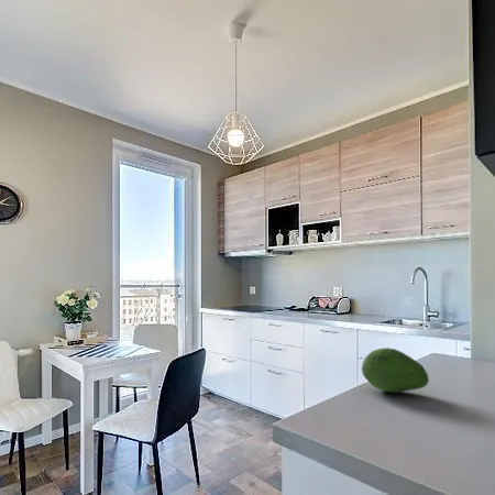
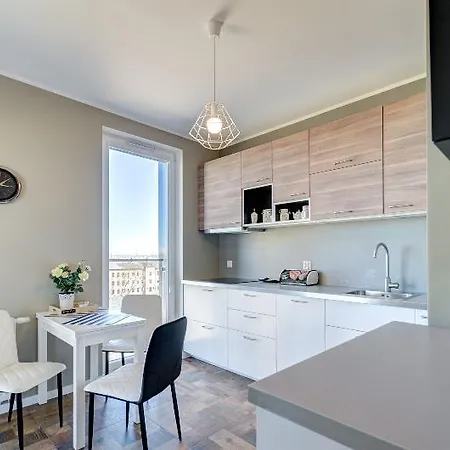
- fruit [361,346,430,394]
